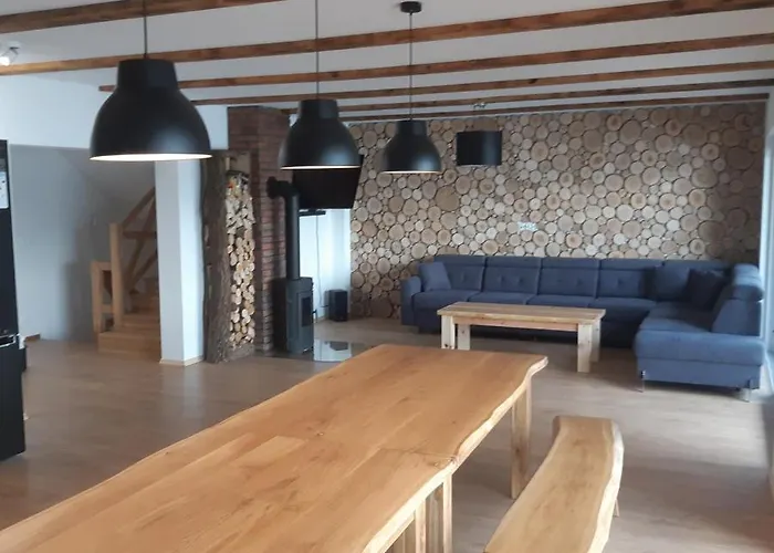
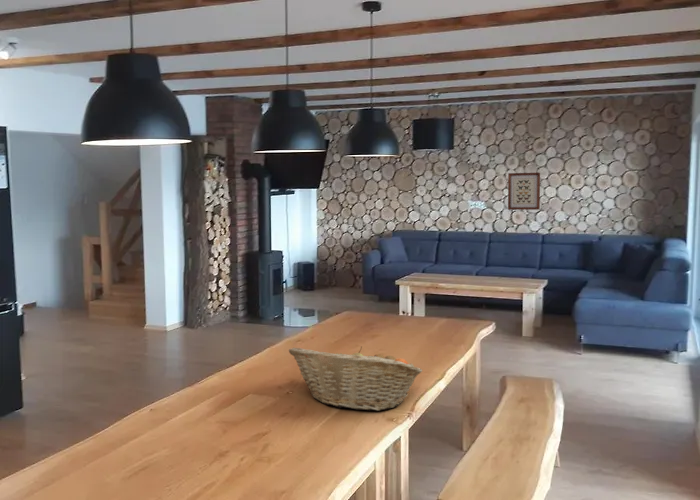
+ wall art [507,171,541,211]
+ fruit basket [288,345,423,412]
